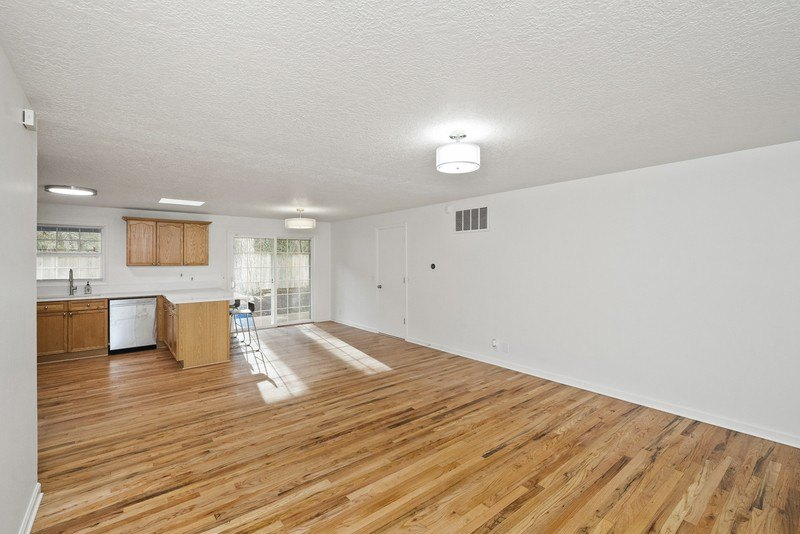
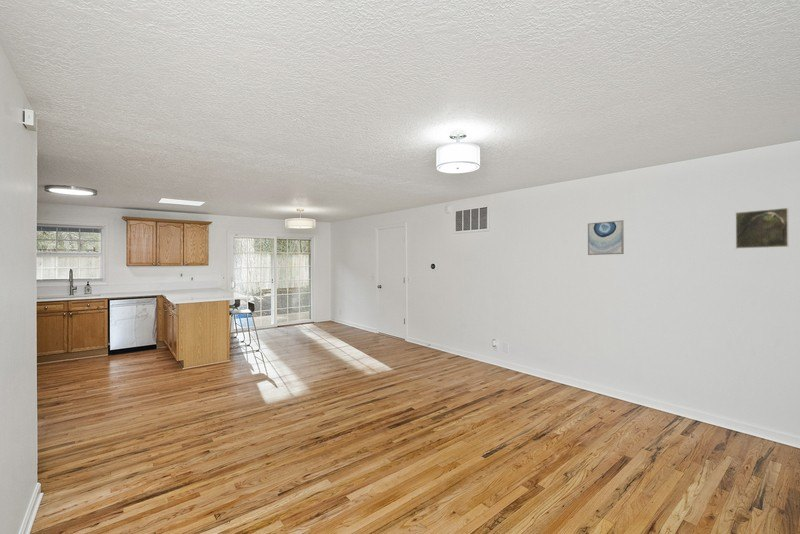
+ wall art [587,219,625,256]
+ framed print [734,207,789,250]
